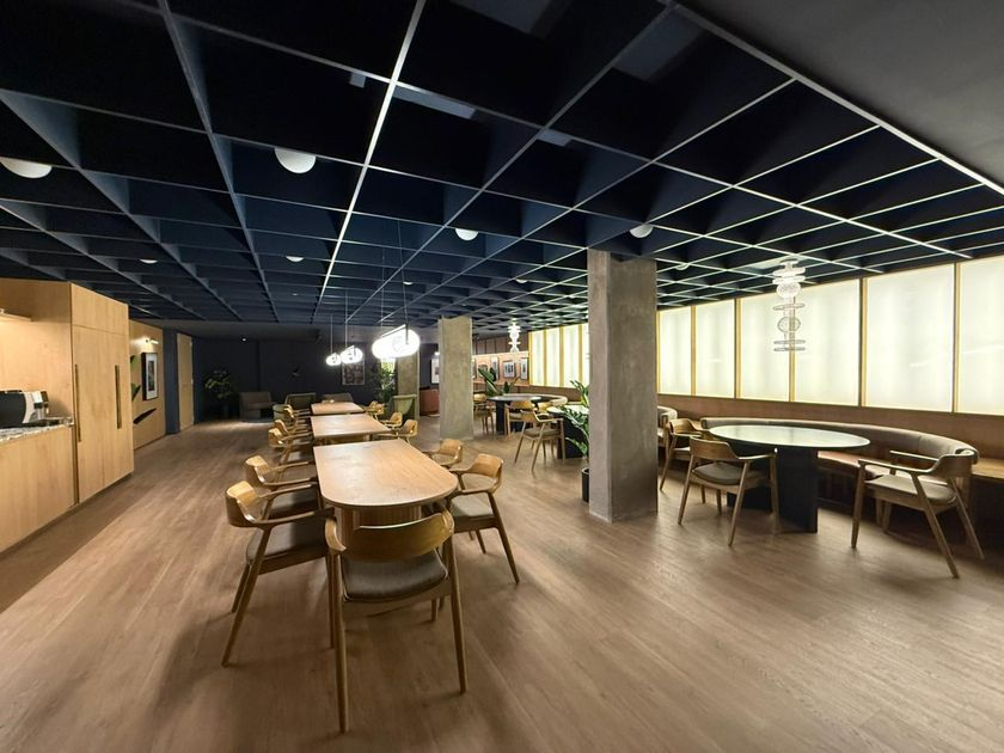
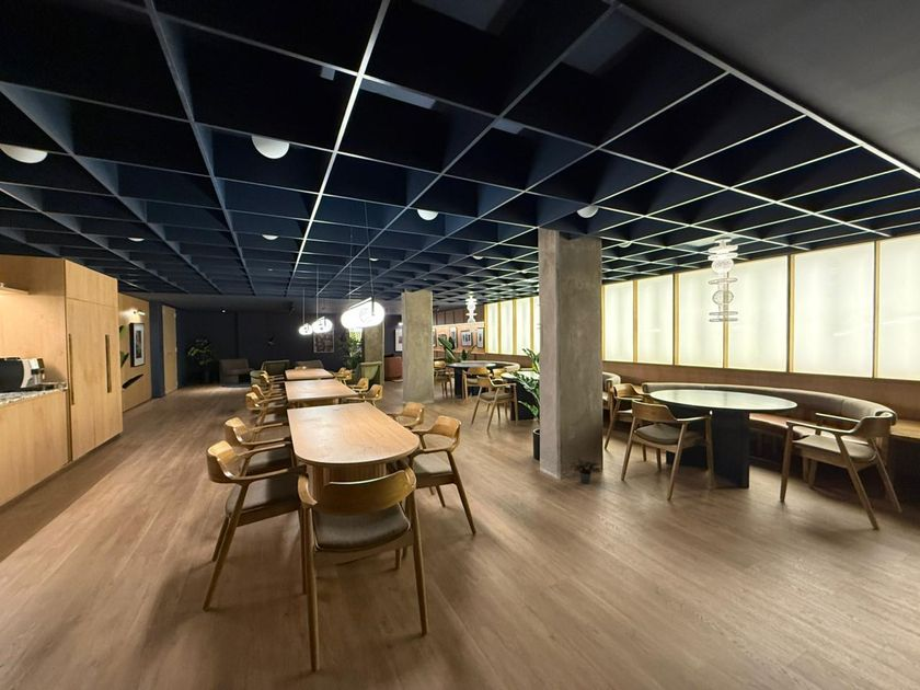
+ potted plant [567,457,601,485]
